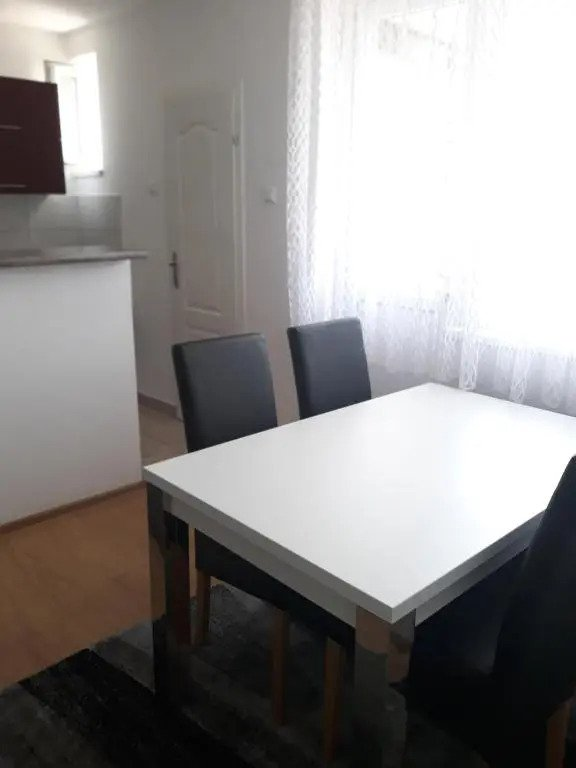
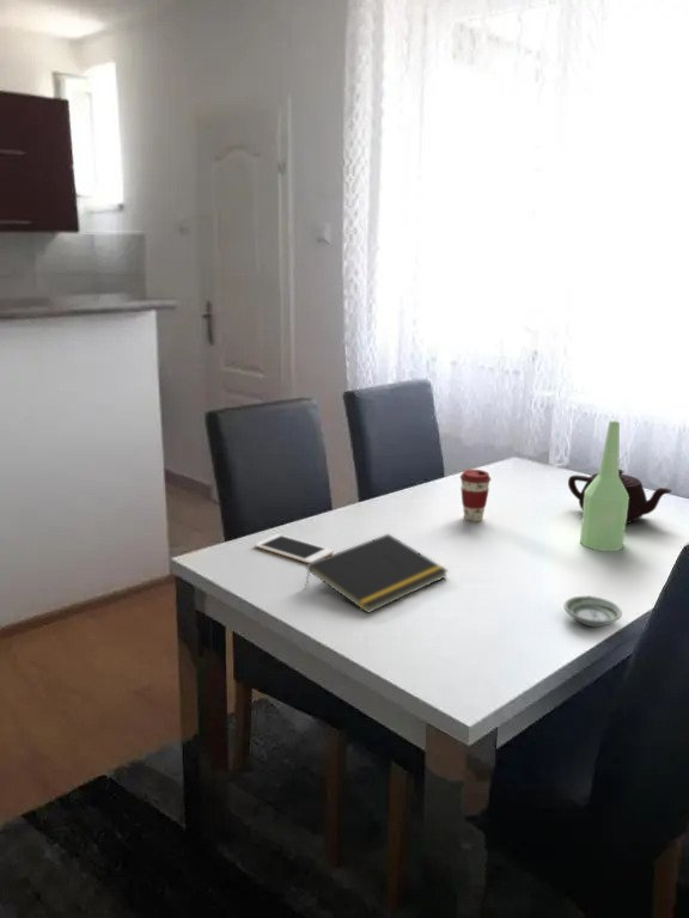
+ notepad [304,533,450,614]
+ teapot [567,469,672,525]
+ cell phone [254,533,335,564]
+ saucer [563,595,623,628]
+ bottle [579,421,629,552]
+ coffee cup [459,469,492,522]
